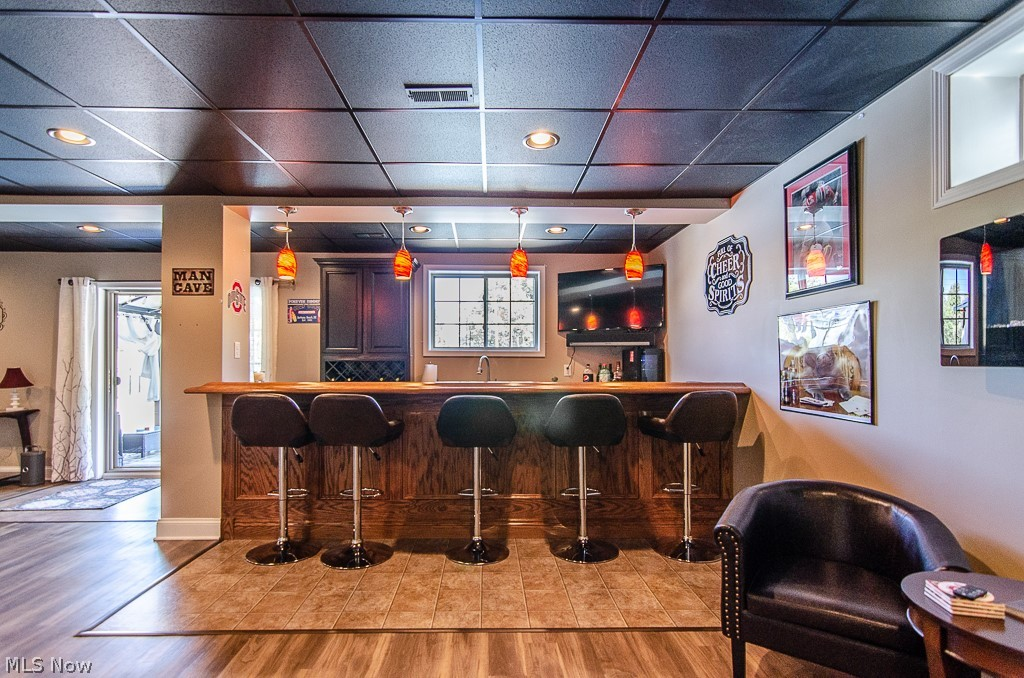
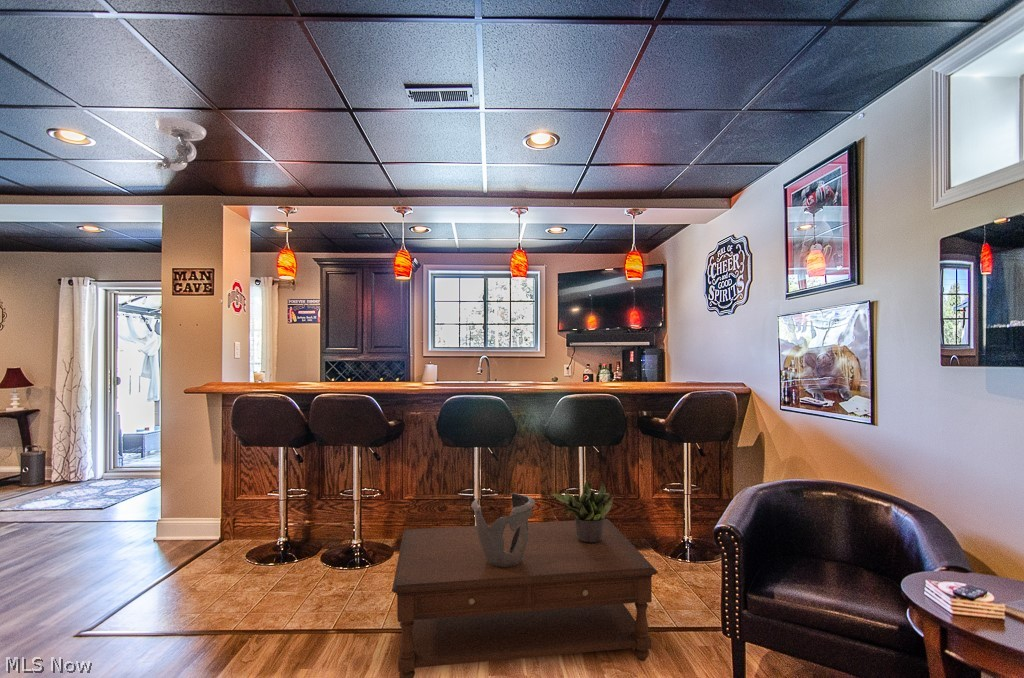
+ coffee table [391,518,659,678]
+ security camera [154,117,207,172]
+ potted plant [551,480,615,542]
+ decorative bowl [470,492,536,567]
